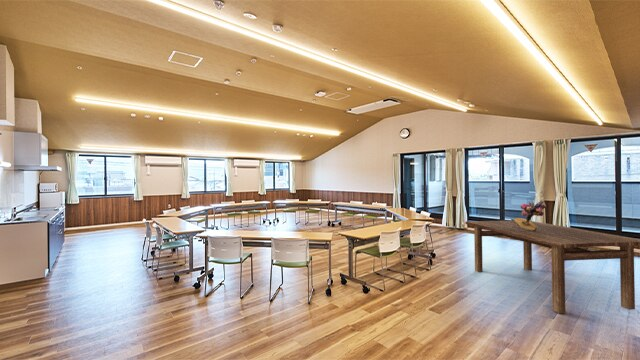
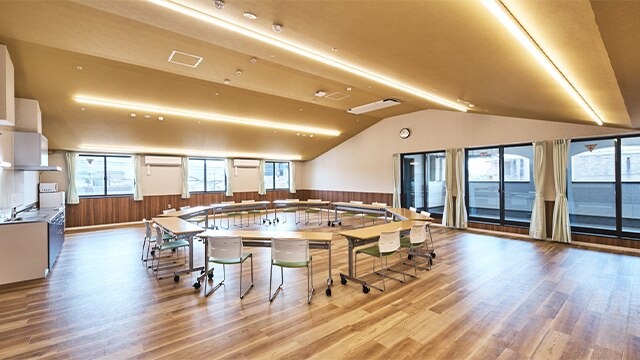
- dining table [464,220,640,314]
- bouquet [510,199,547,232]
